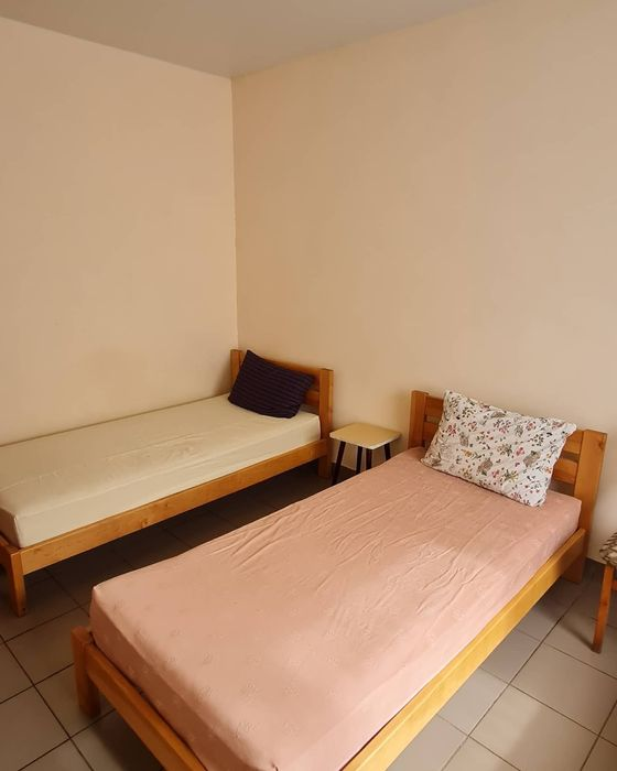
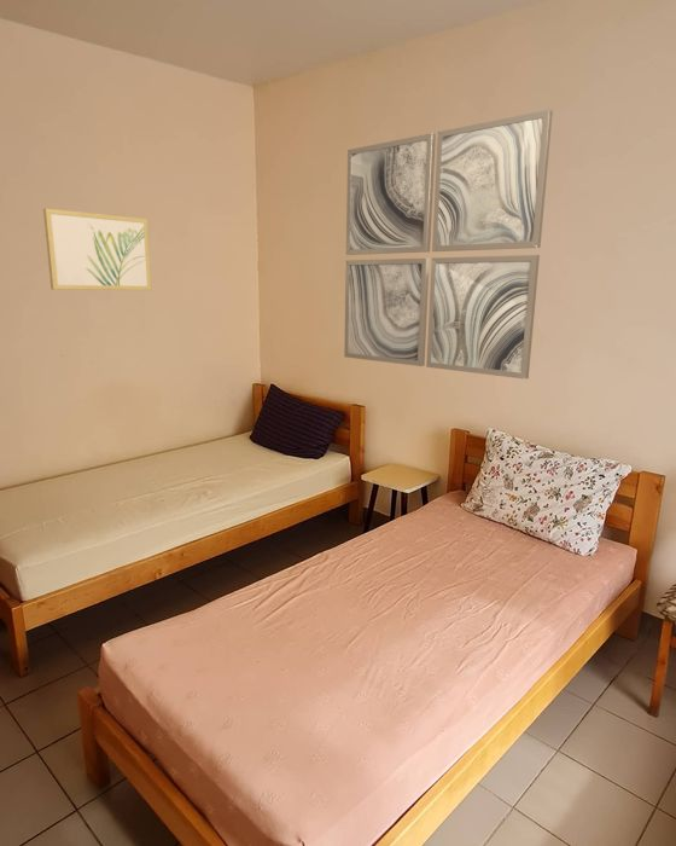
+ wall art [42,208,152,291]
+ wall art [343,109,554,381]
